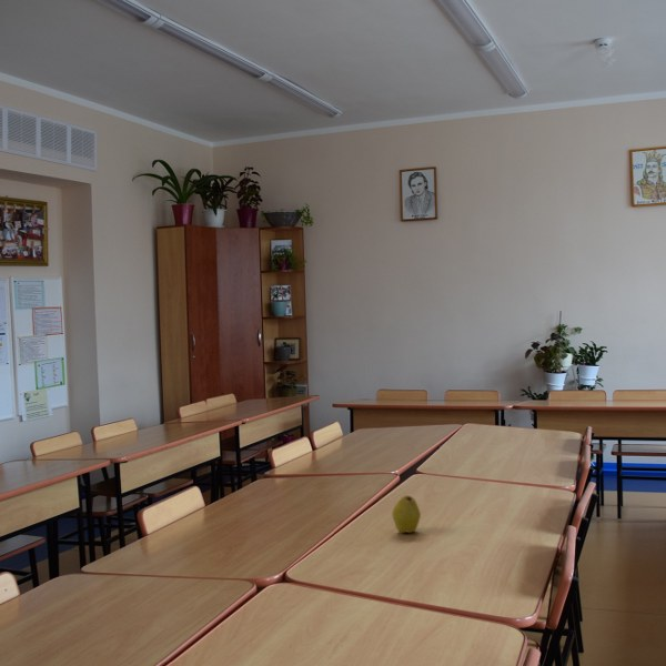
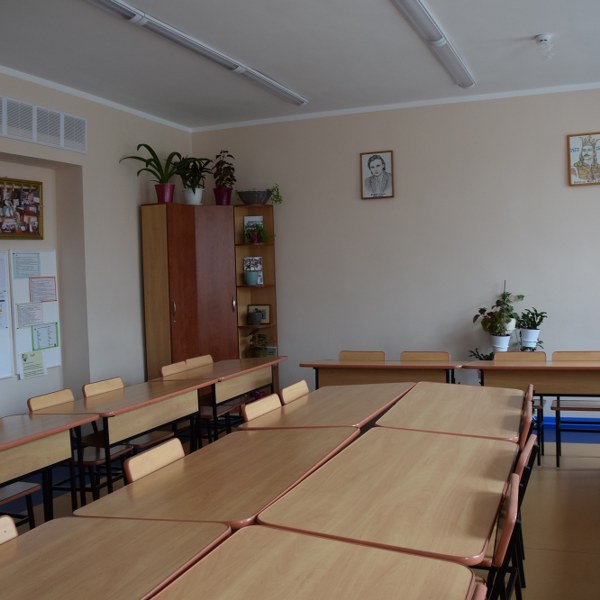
- fruit [391,494,422,534]
